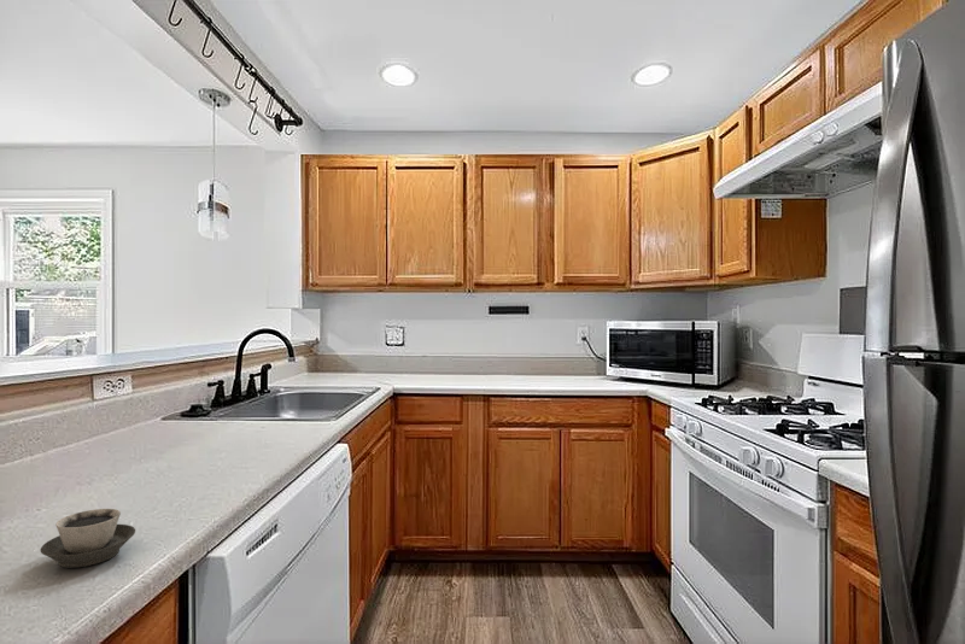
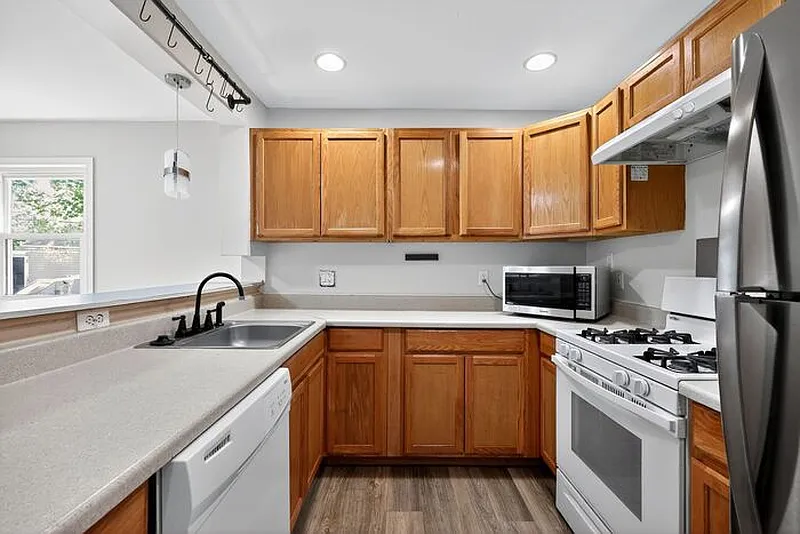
- cup [39,508,136,569]
